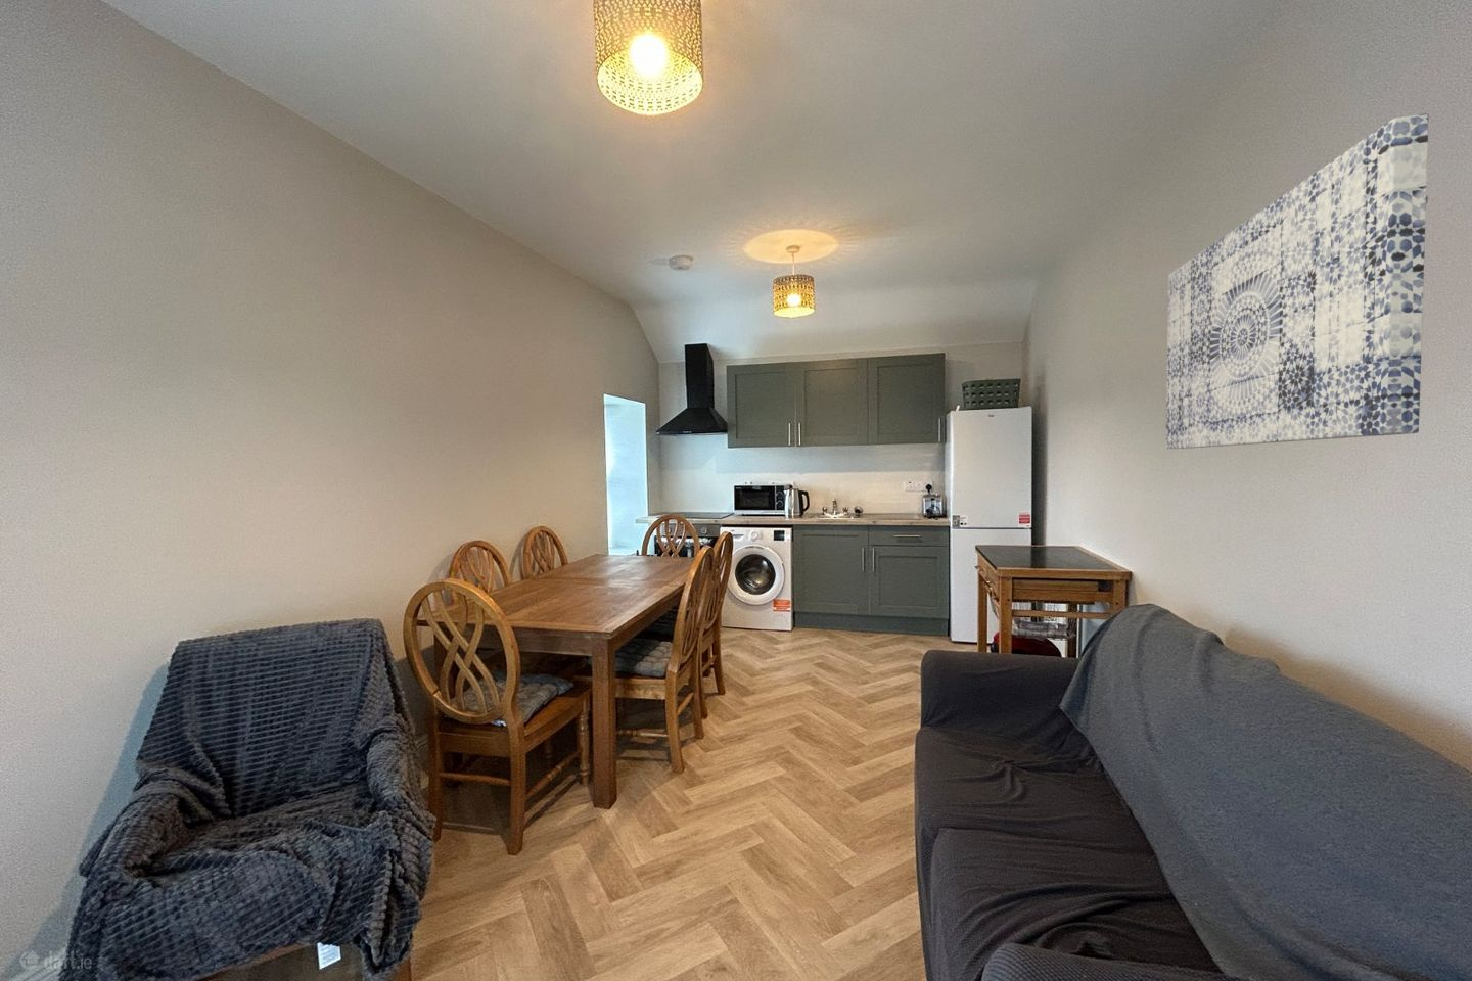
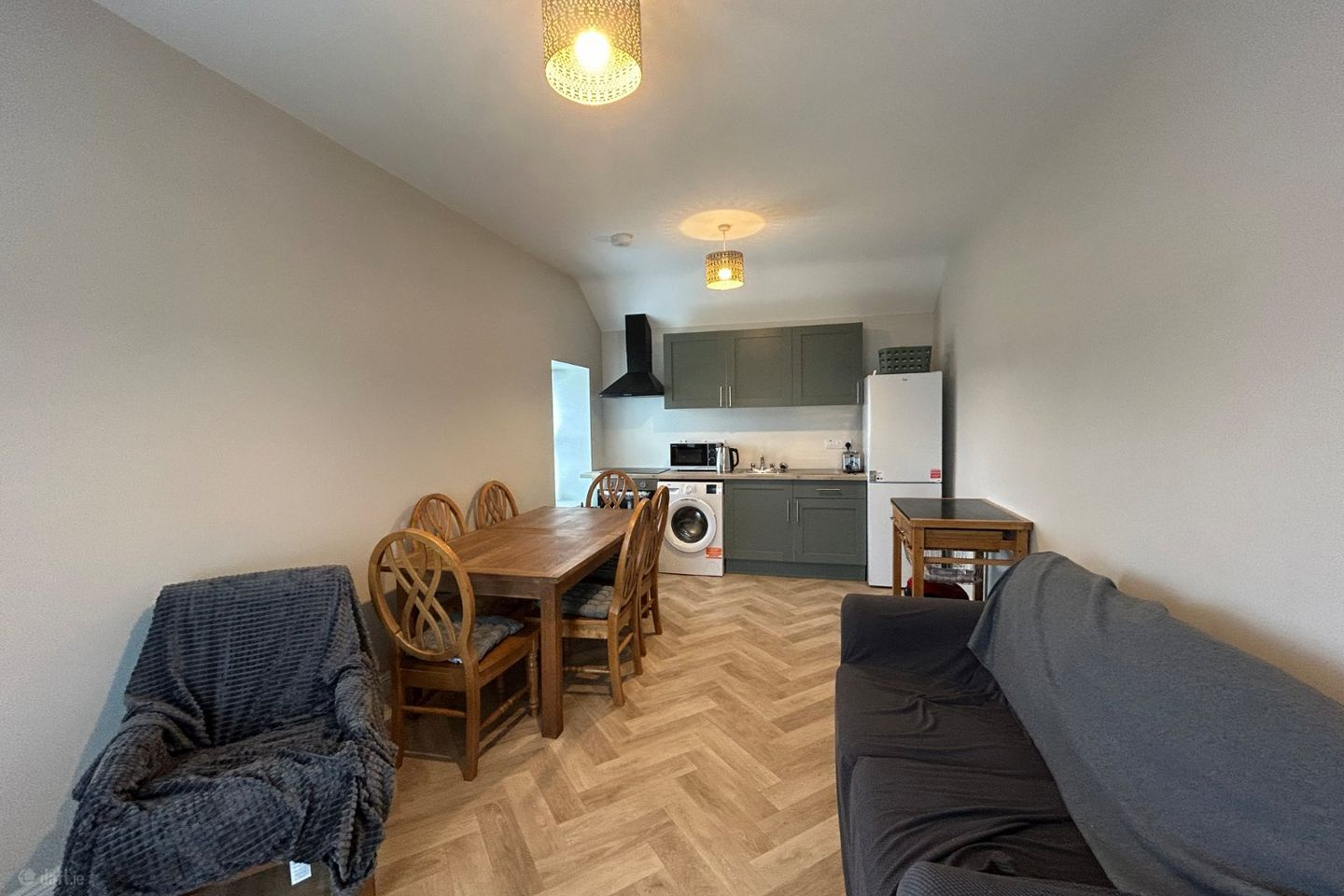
- wall art [1165,113,1430,450]
